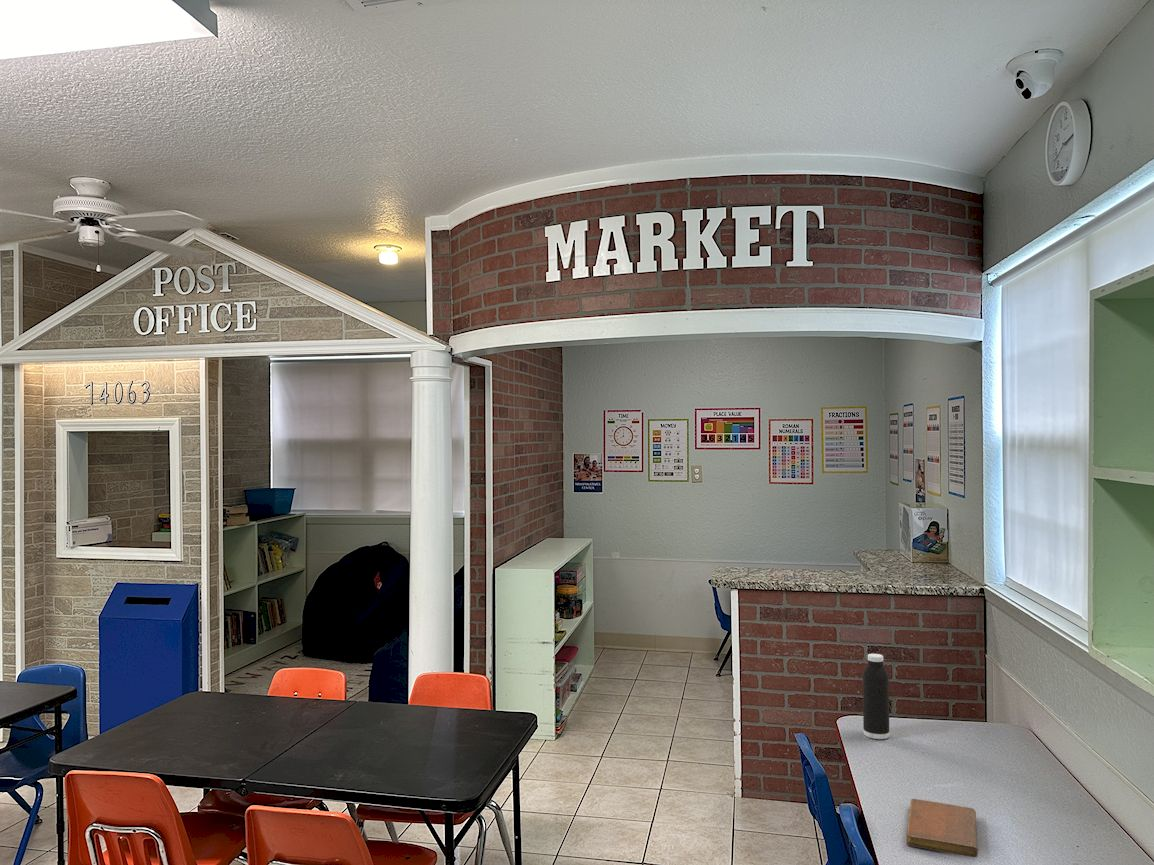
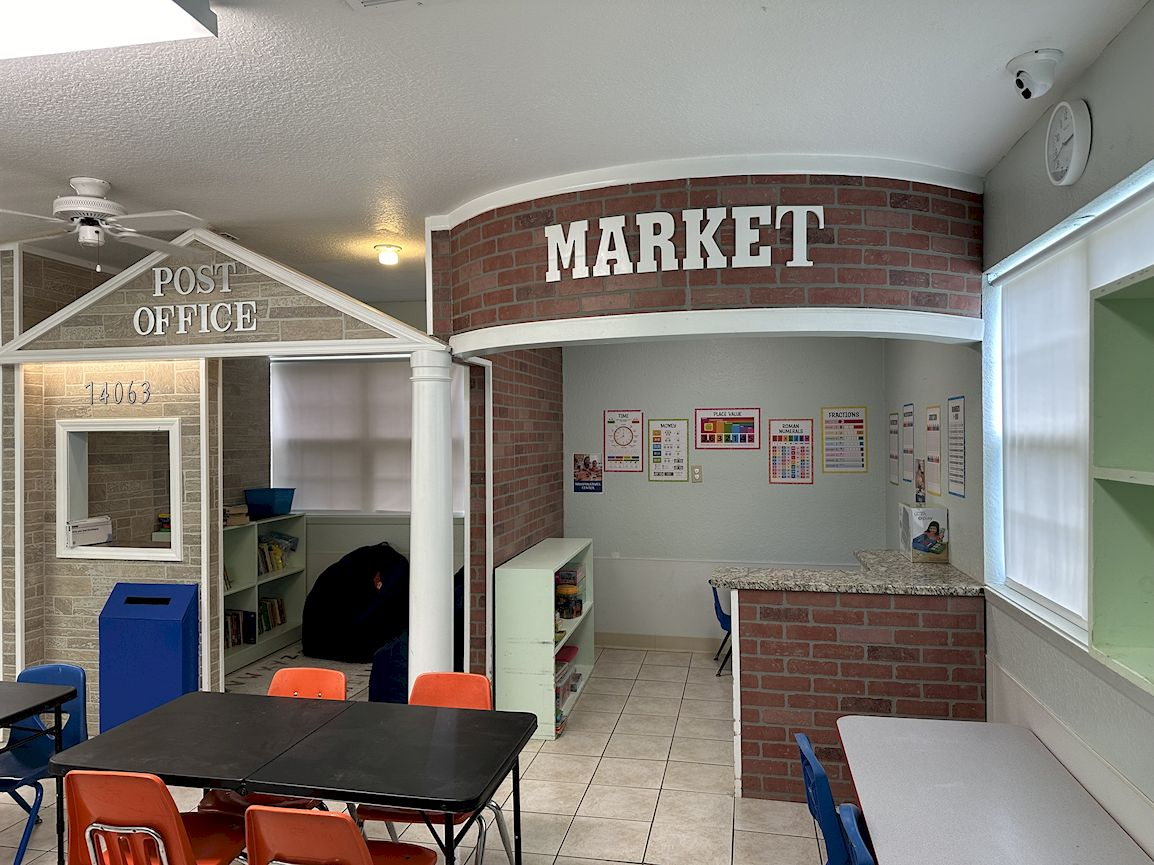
- water bottle [862,653,890,740]
- notebook [906,798,979,858]
